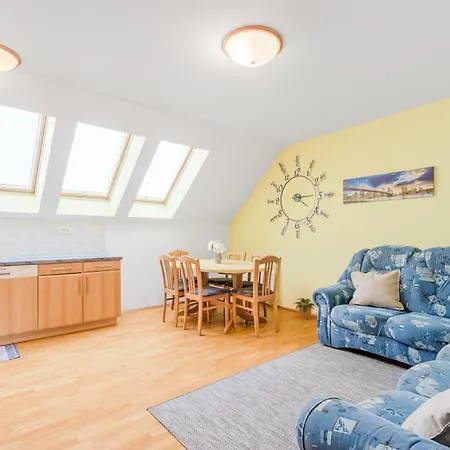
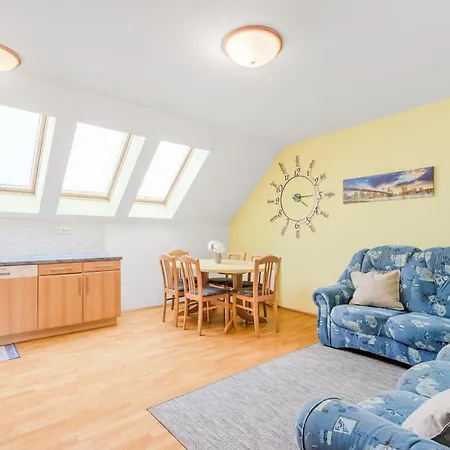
- potted plant [292,297,316,320]
